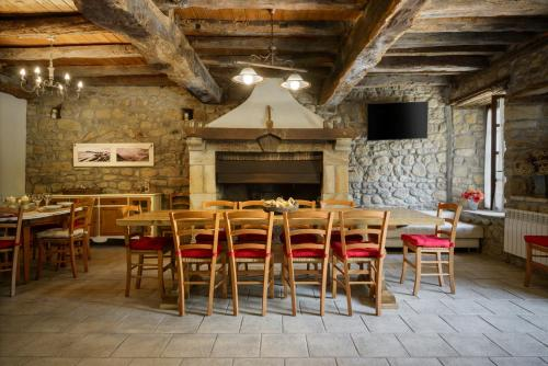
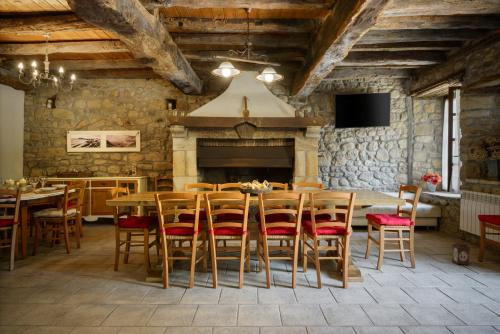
+ lantern [450,237,472,266]
